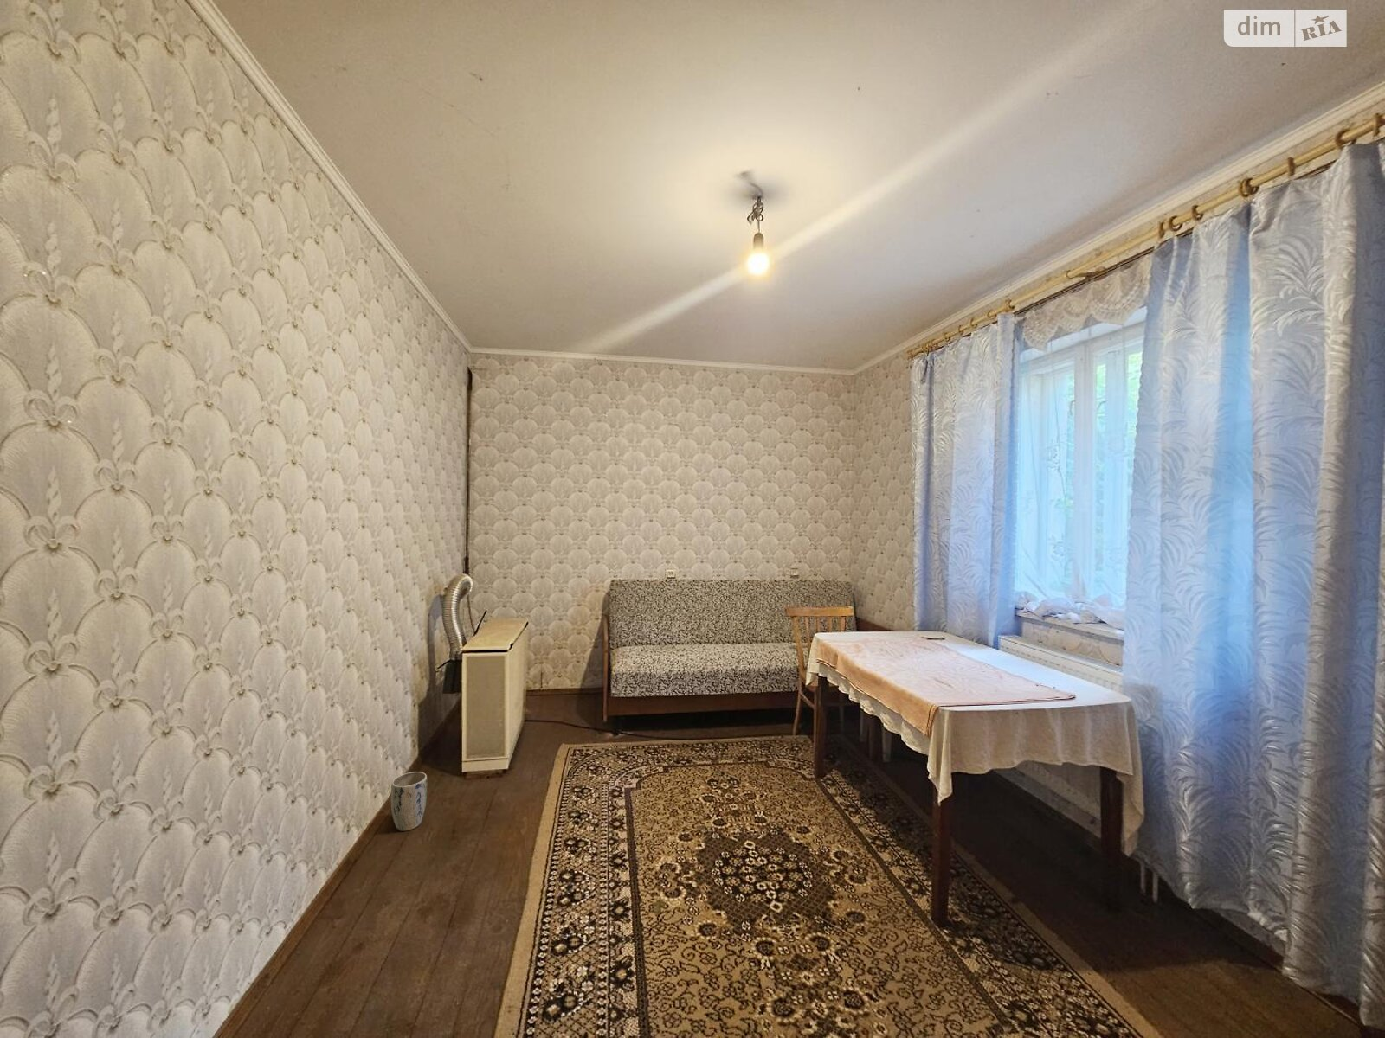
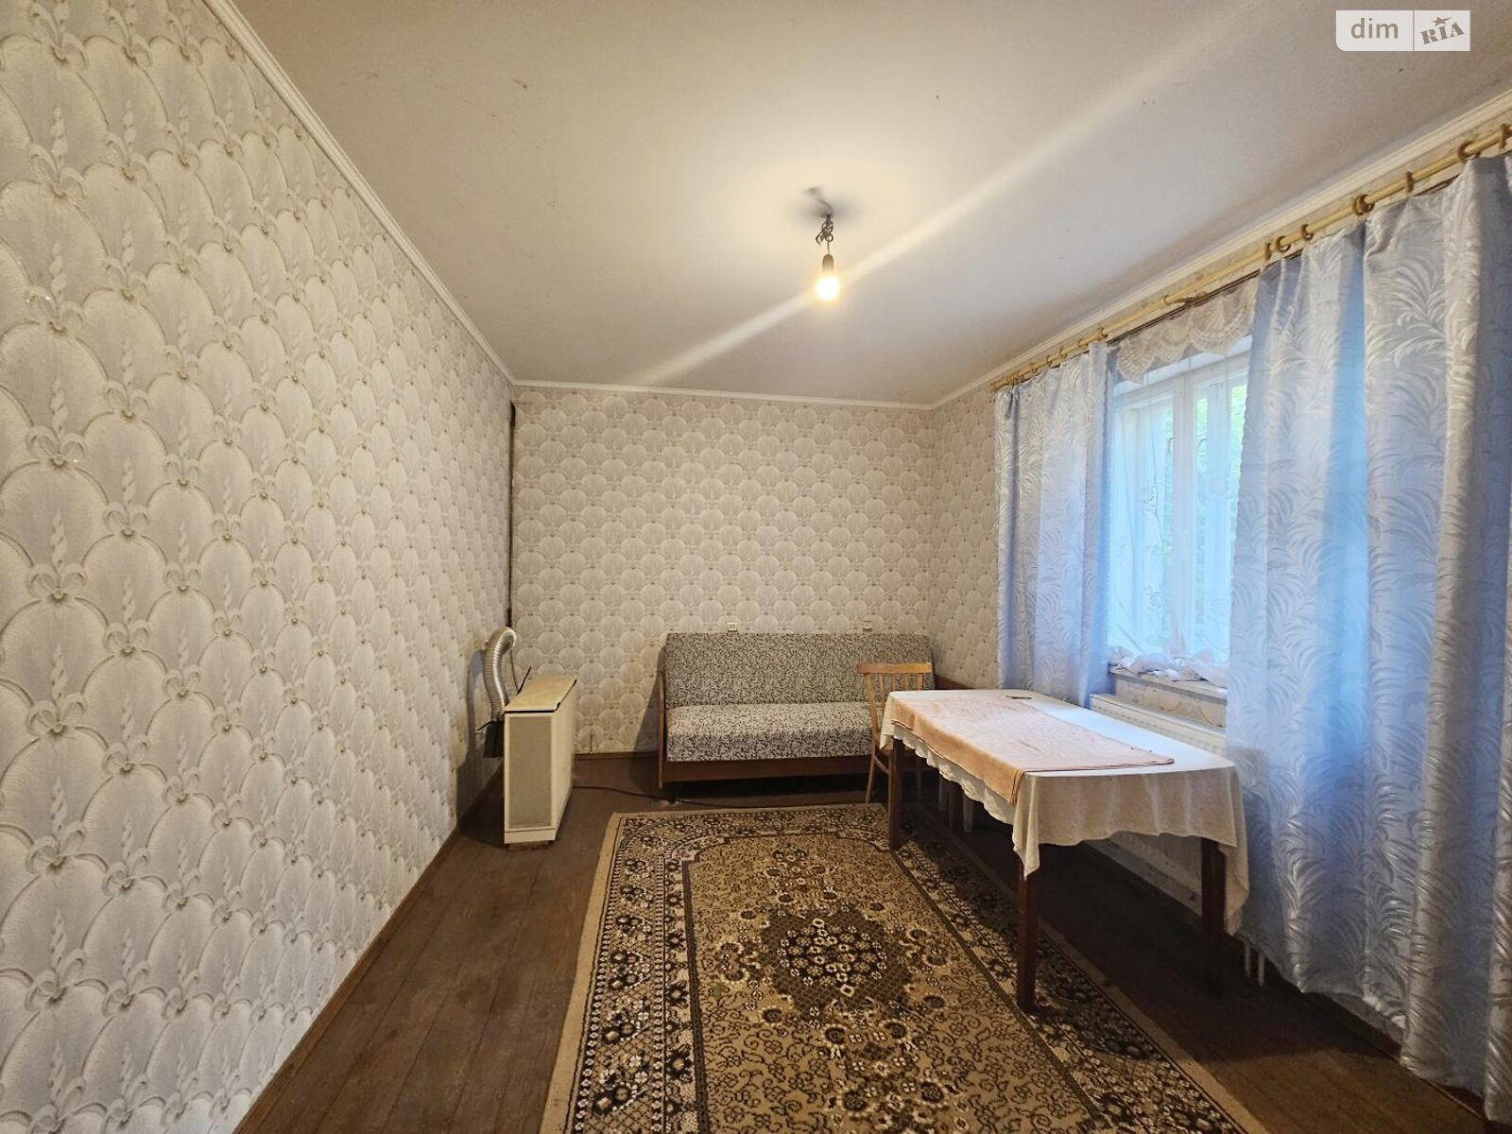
- plant pot [390,771,427,832]
